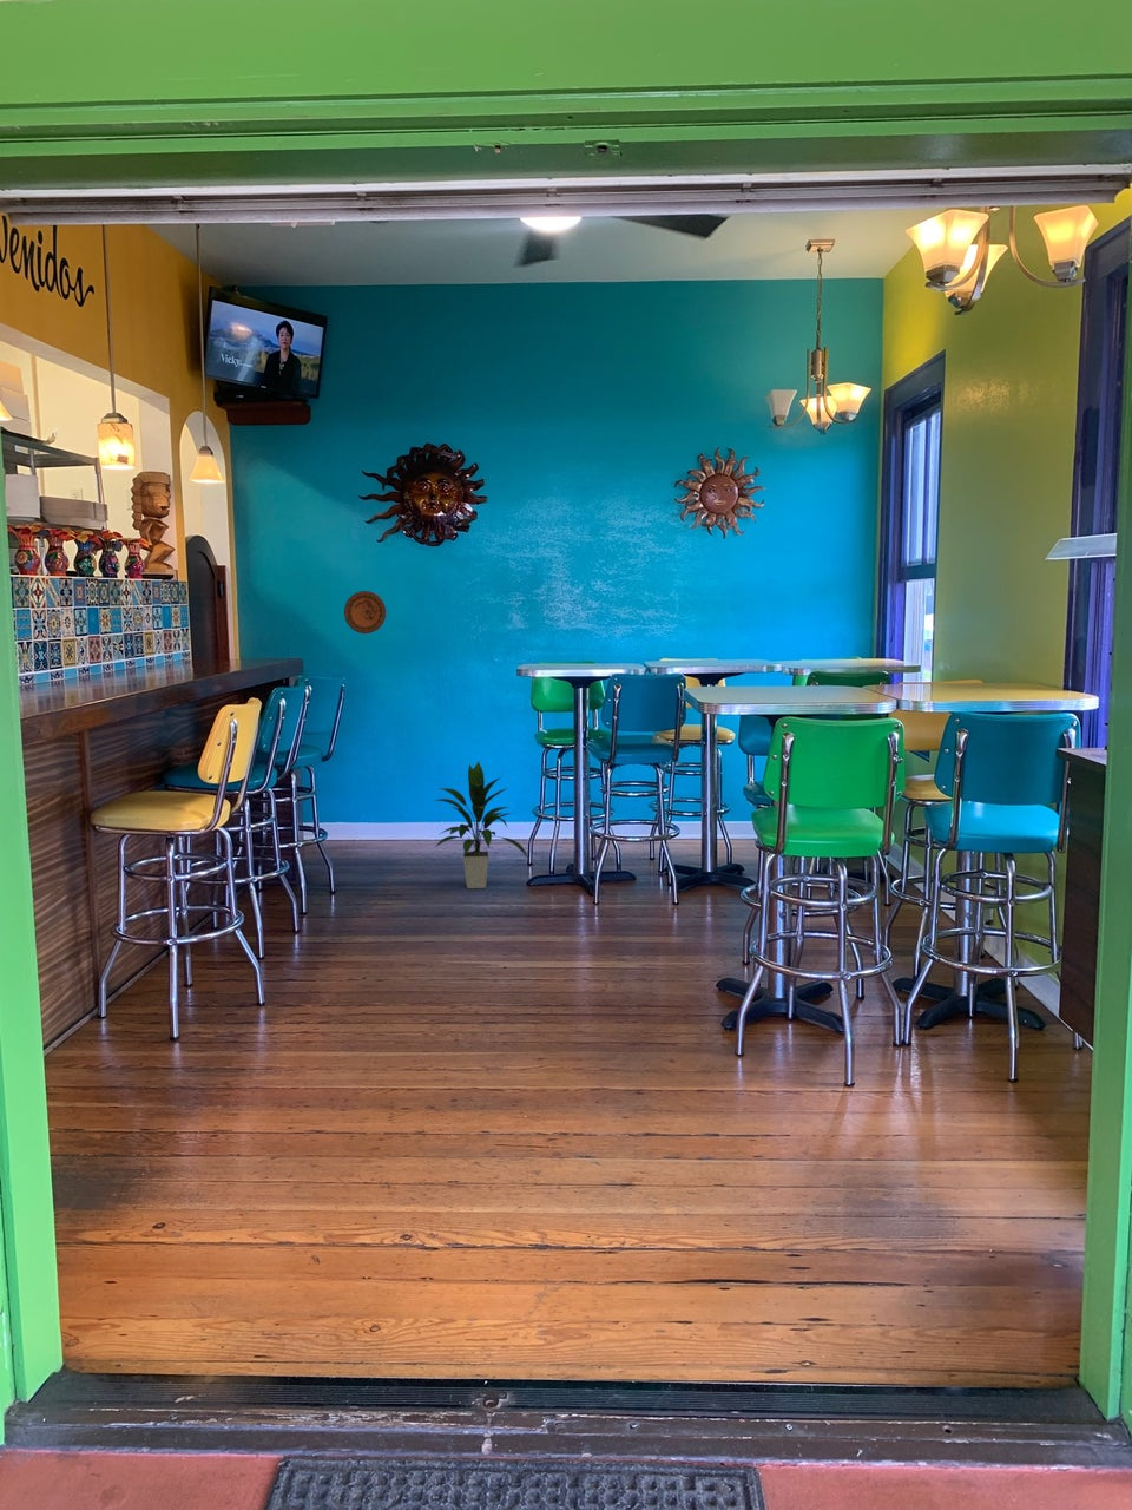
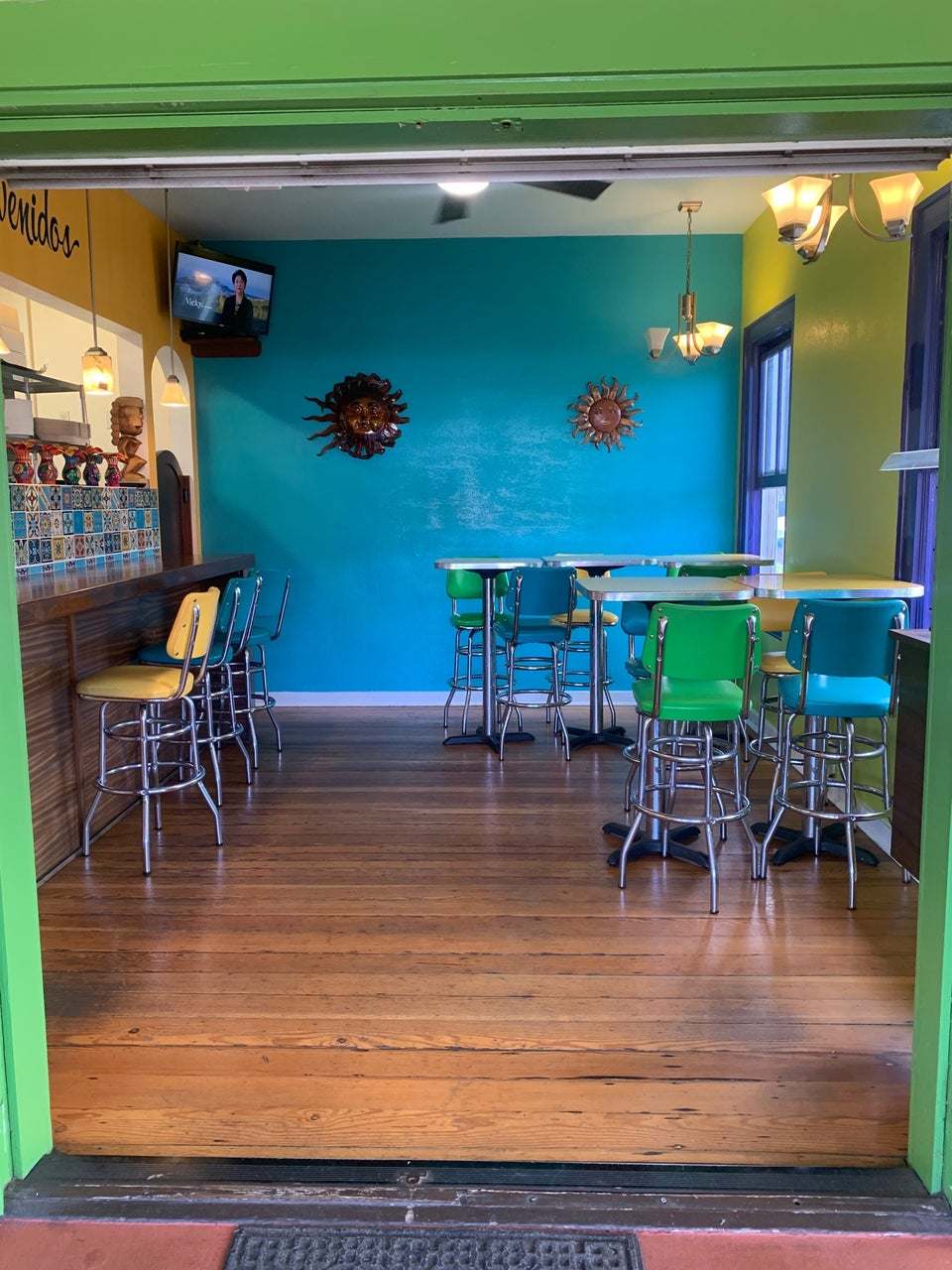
- decorative plate [344,590,386,635]
- indoor plant [430,761,530,889]
